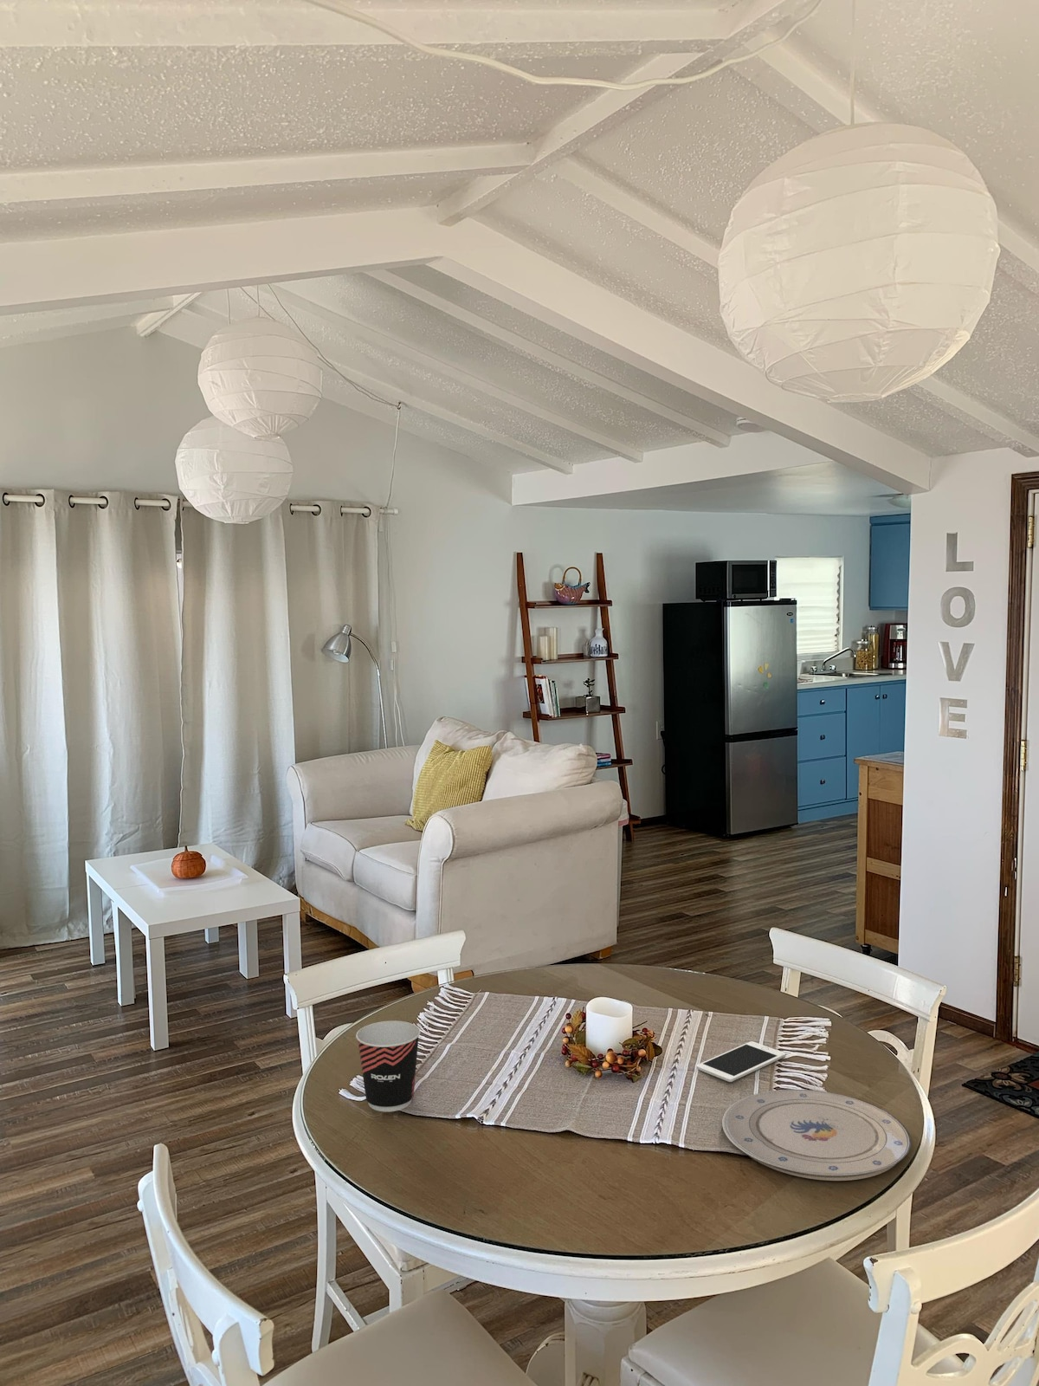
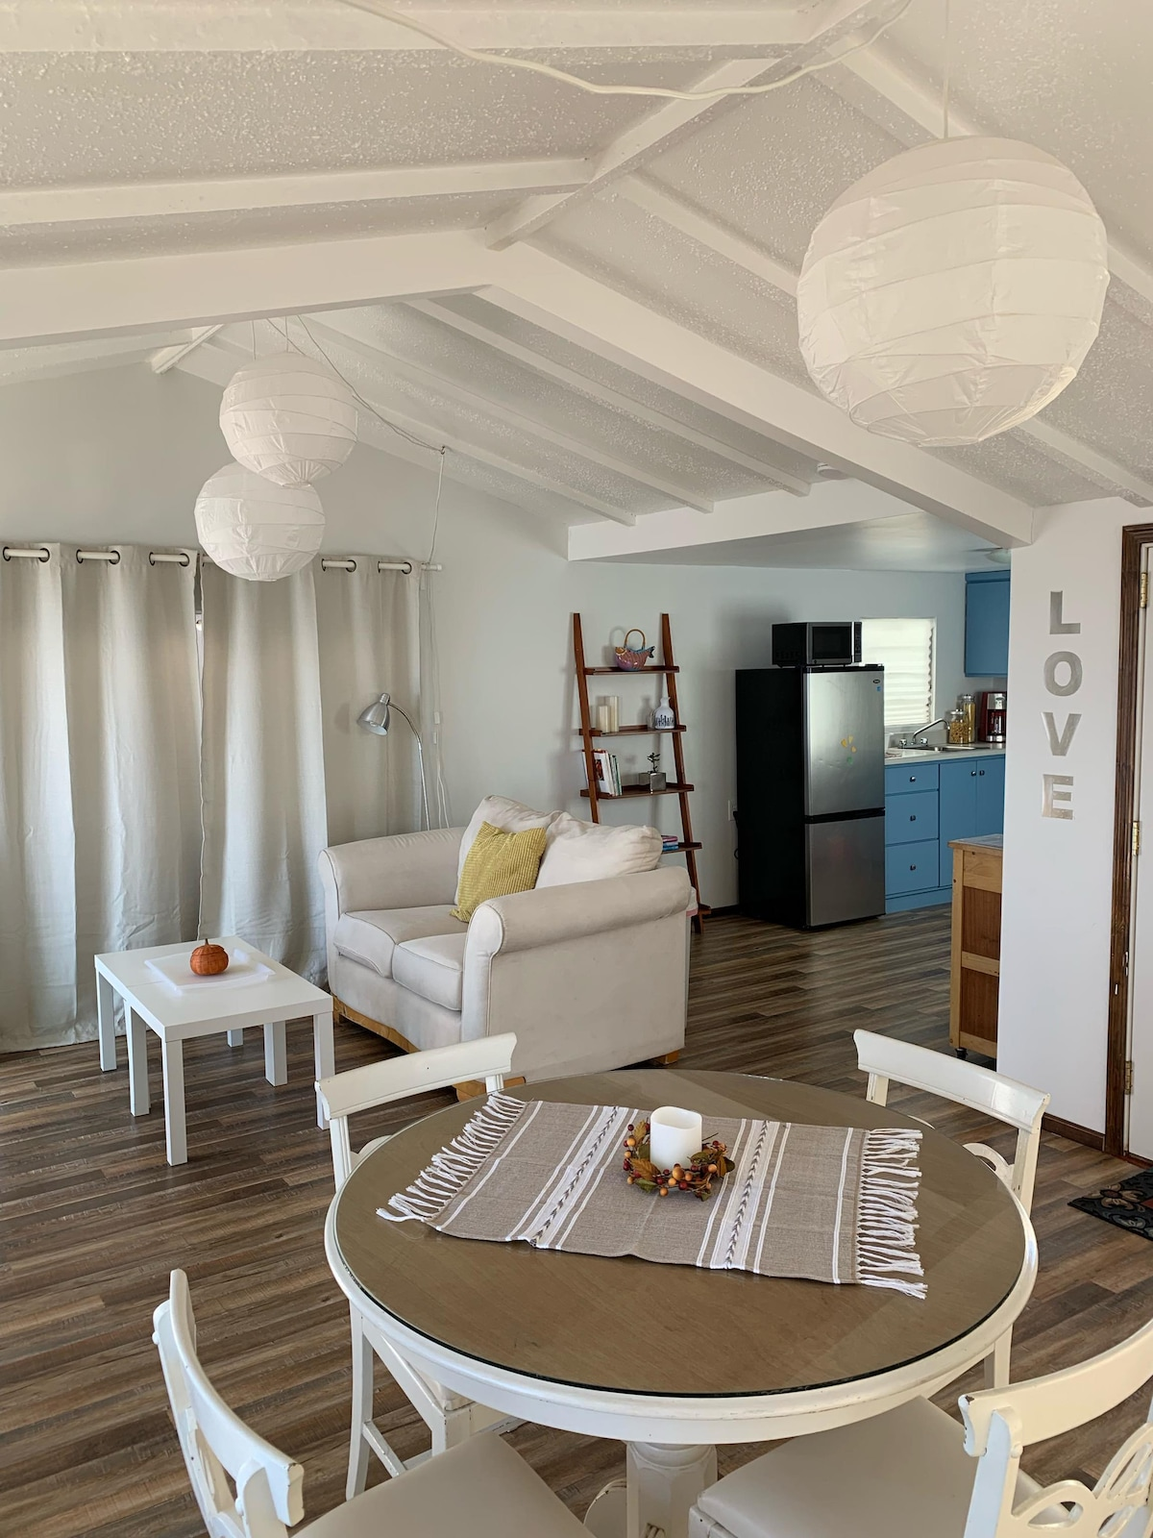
- cup [355,1019,421,1112]
- plate [721,1089,911,1182]
- cell phone [695,1040,786,1083]
